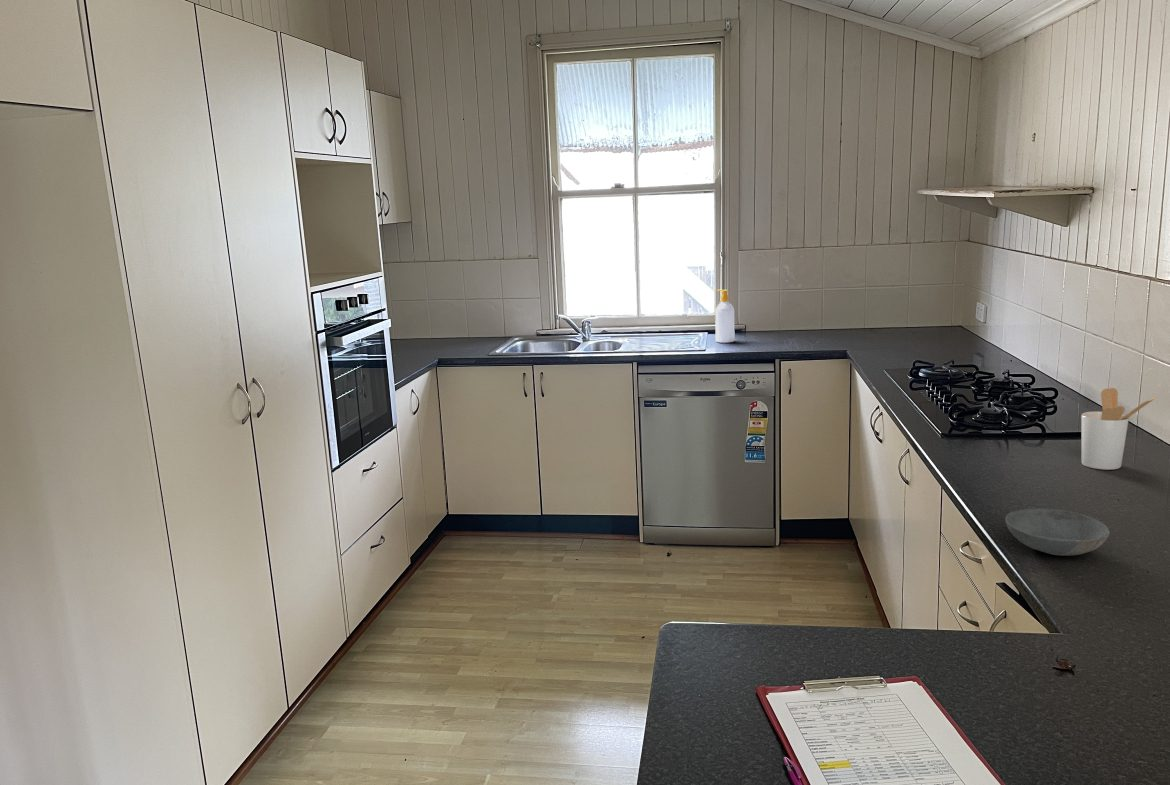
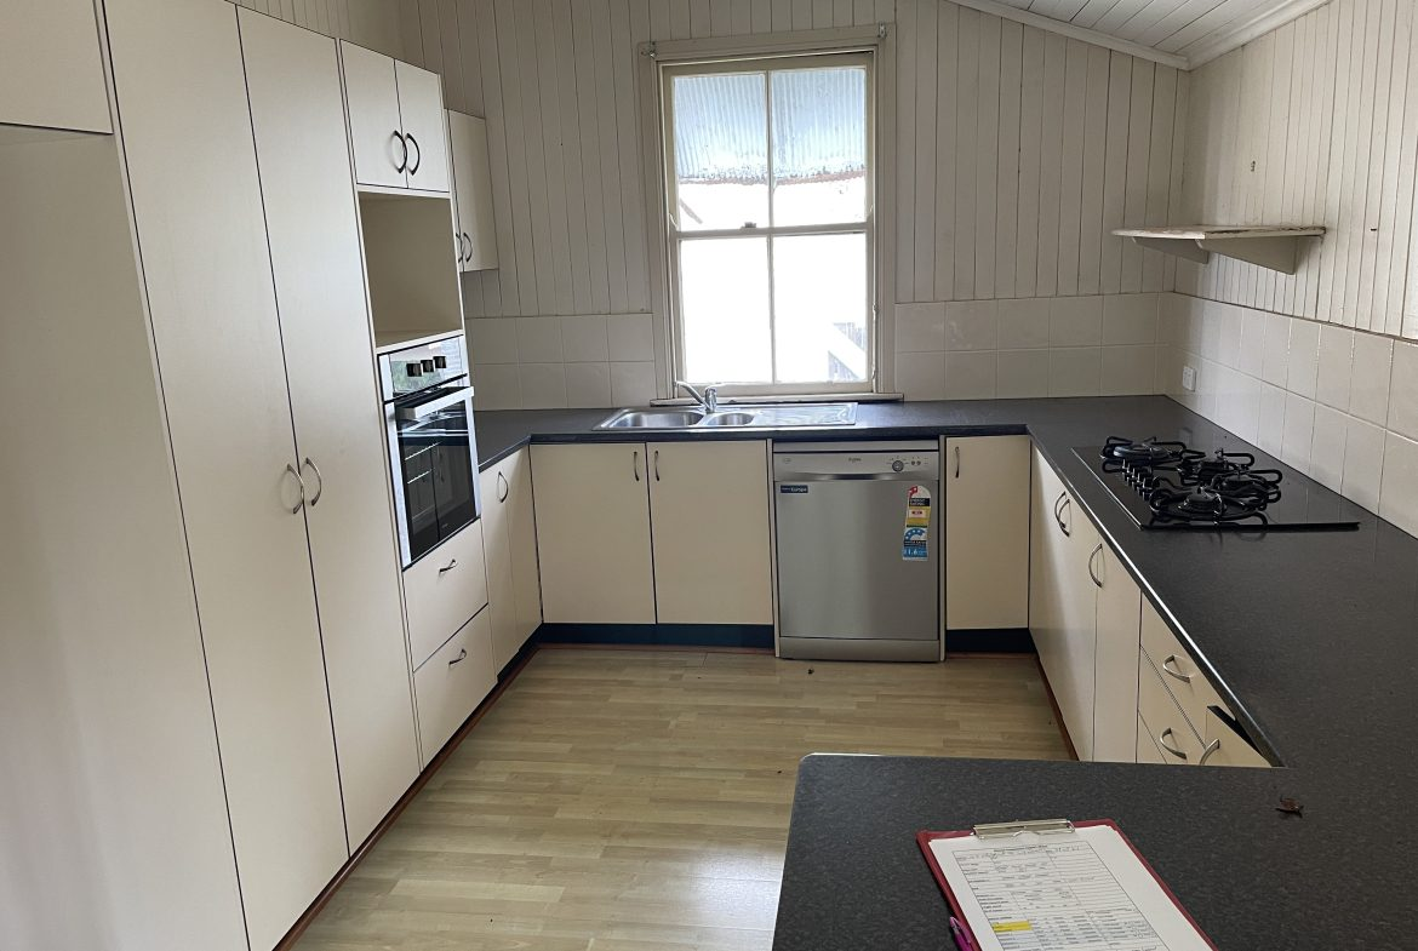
- soap bottle [714,288,736,344]
- bowl [1005,507,1111,557]
- utensil holder [1080,387,1157,471]
